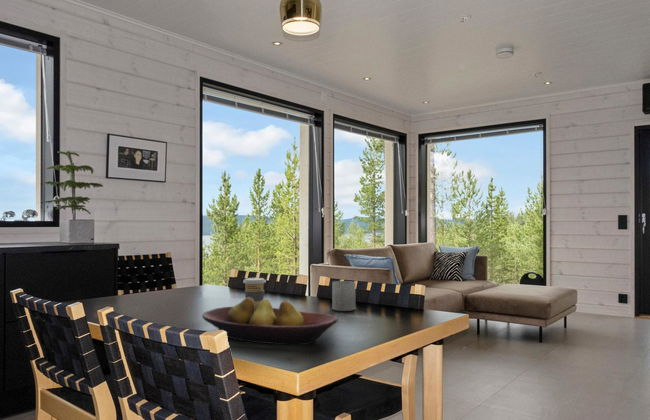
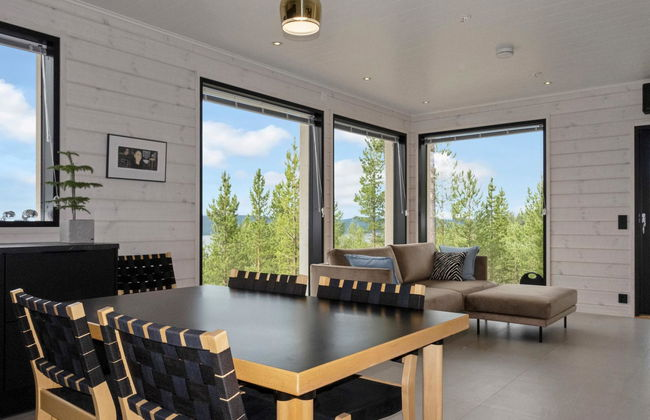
- mug [331,280,356,312]
- coffee cup [242,277,267,307]
- fruit bowl [201,297,339,346]
